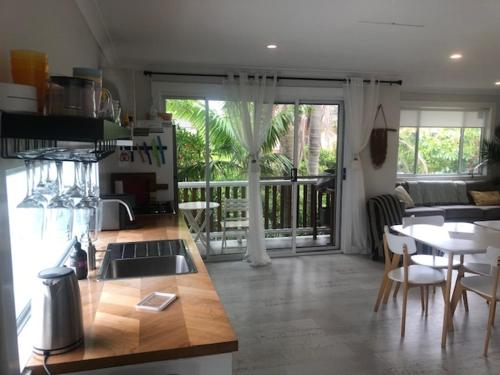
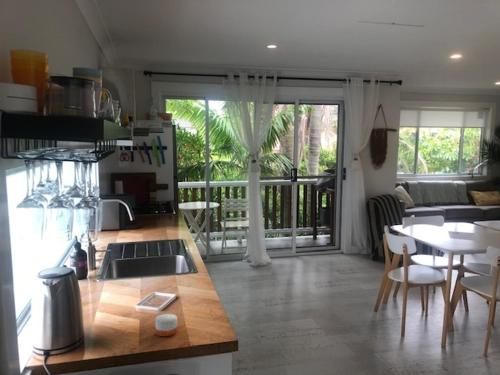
+ candle [155,303,178,337]
